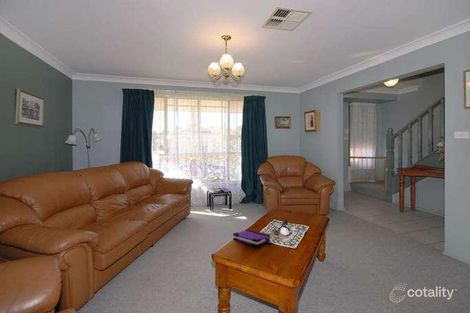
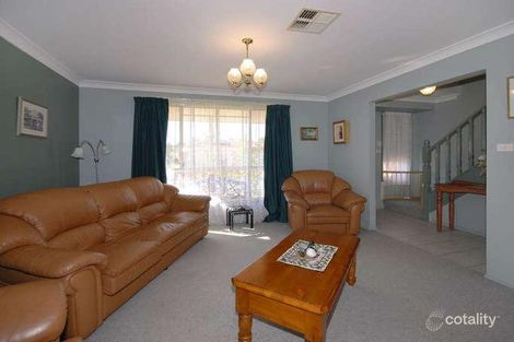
- board game [232,228,273,248]
